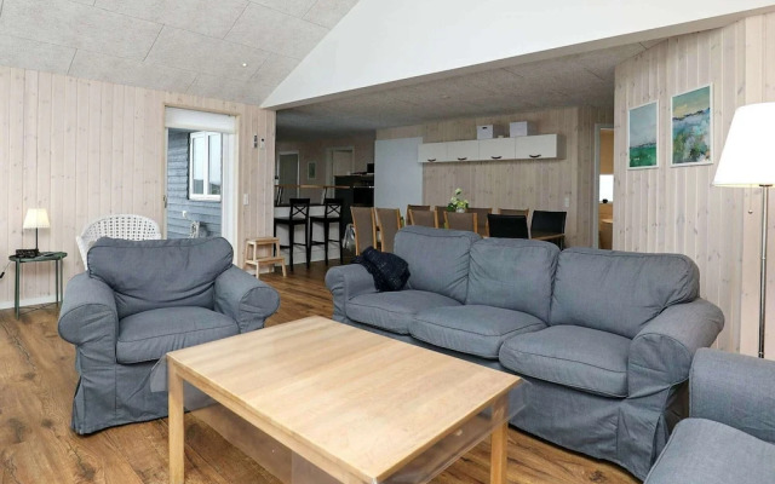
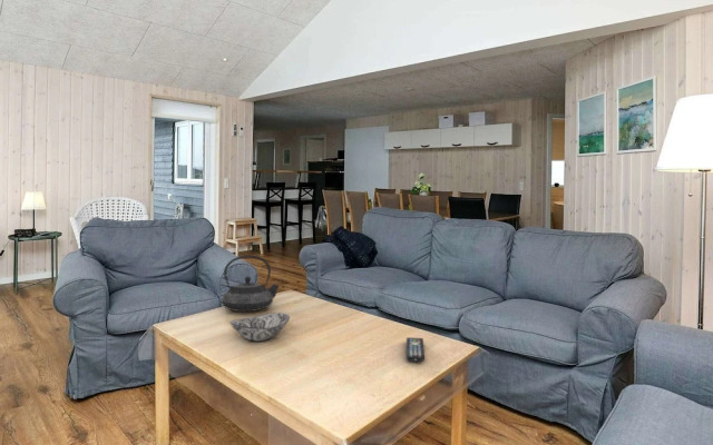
+ teapot [221,255,281,313]
+ remote control [406,337,426,363]
+ decorative bowl [228,312,291,343]
